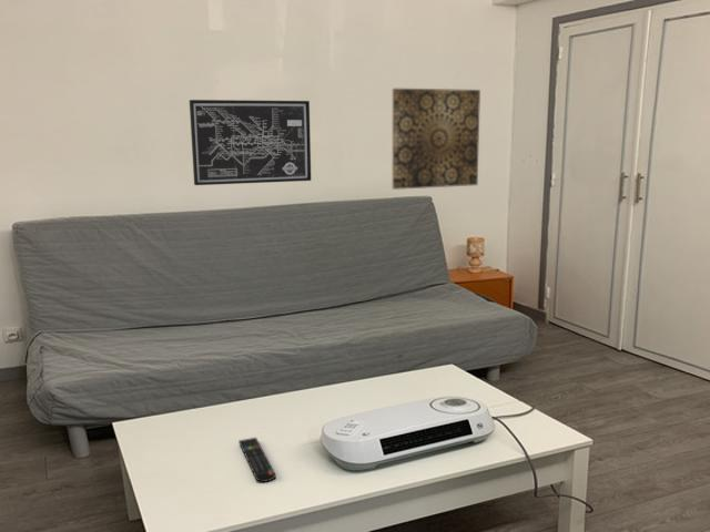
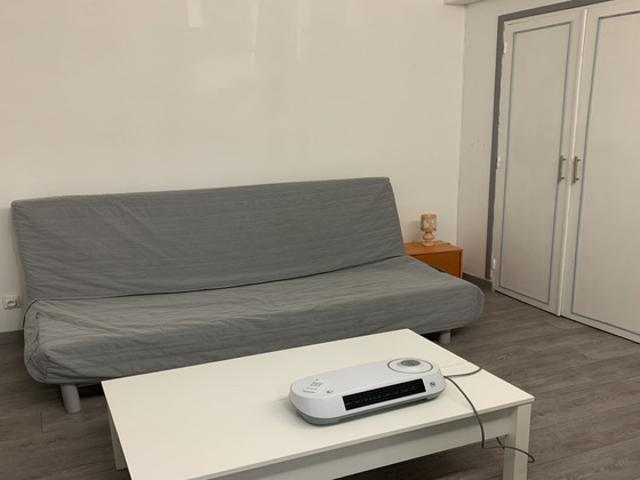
- wall art [392,88,481,191]
- remote control [237,437,277,483]
- wall art [189,99,312,186]
